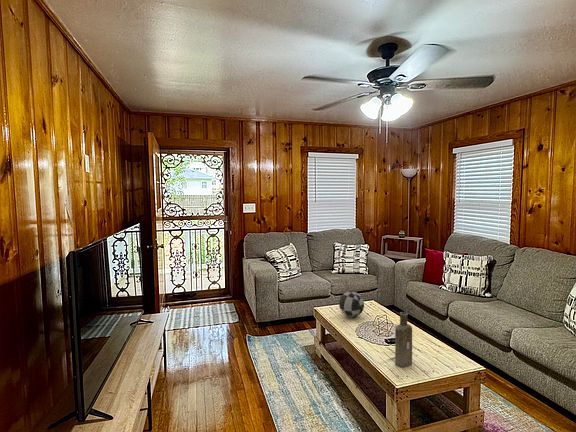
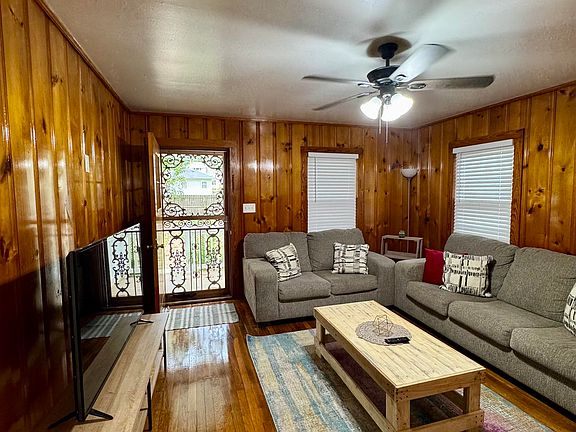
- bottle [394,311,413,368]
- decorative ball [338,290,365,318]
